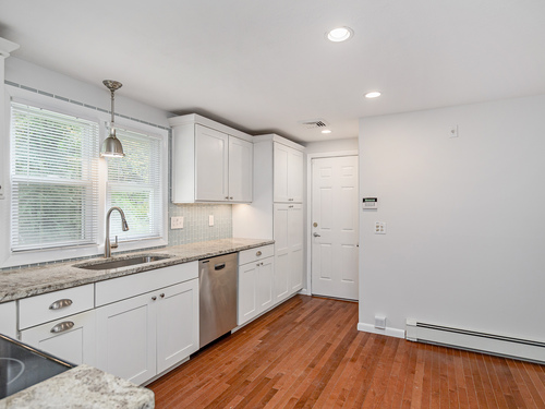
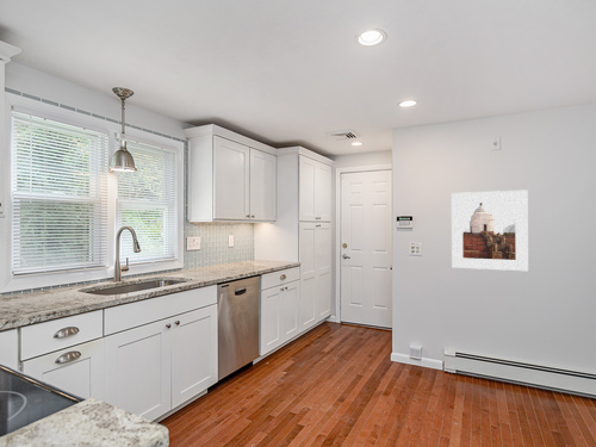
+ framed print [451,190,529,272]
